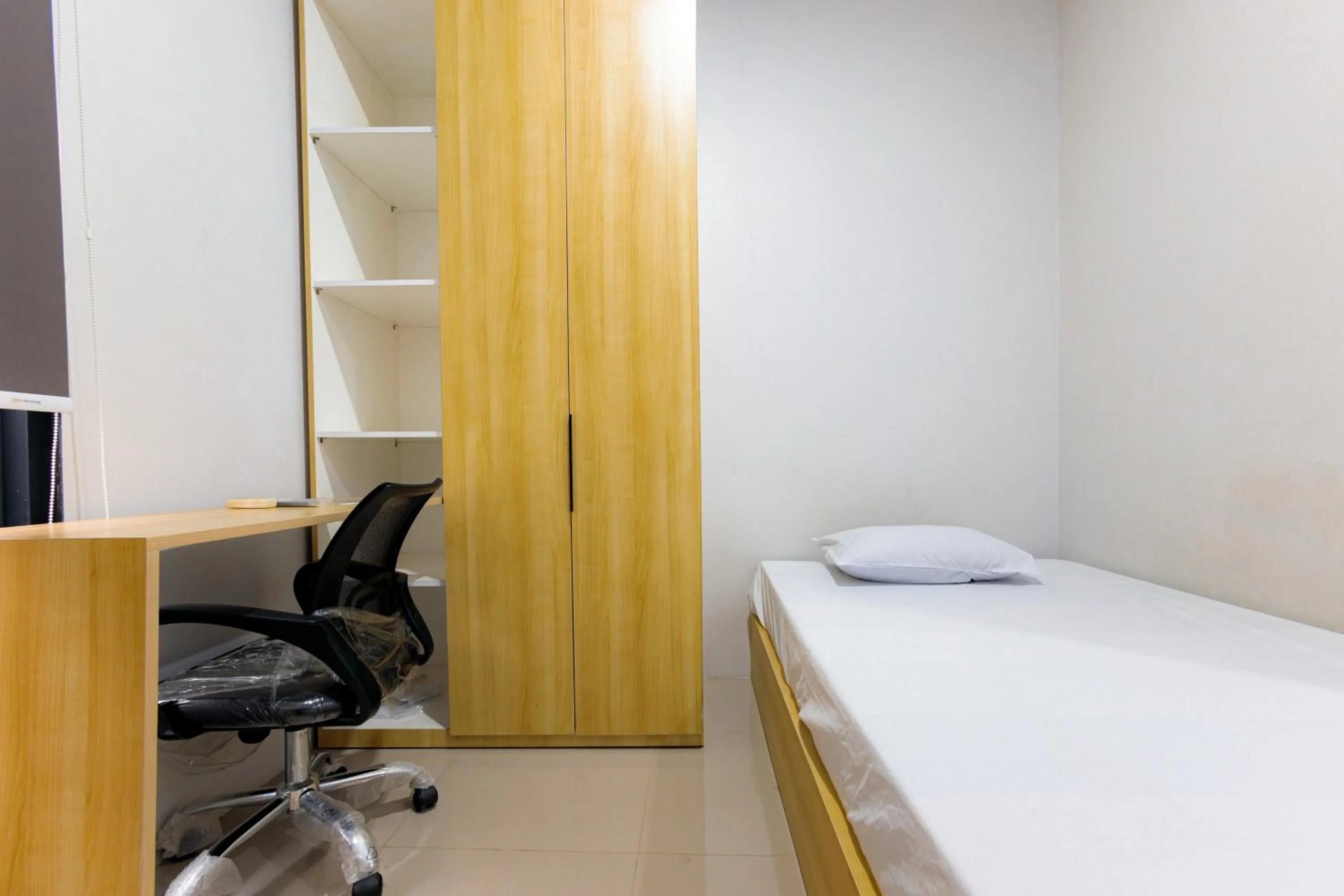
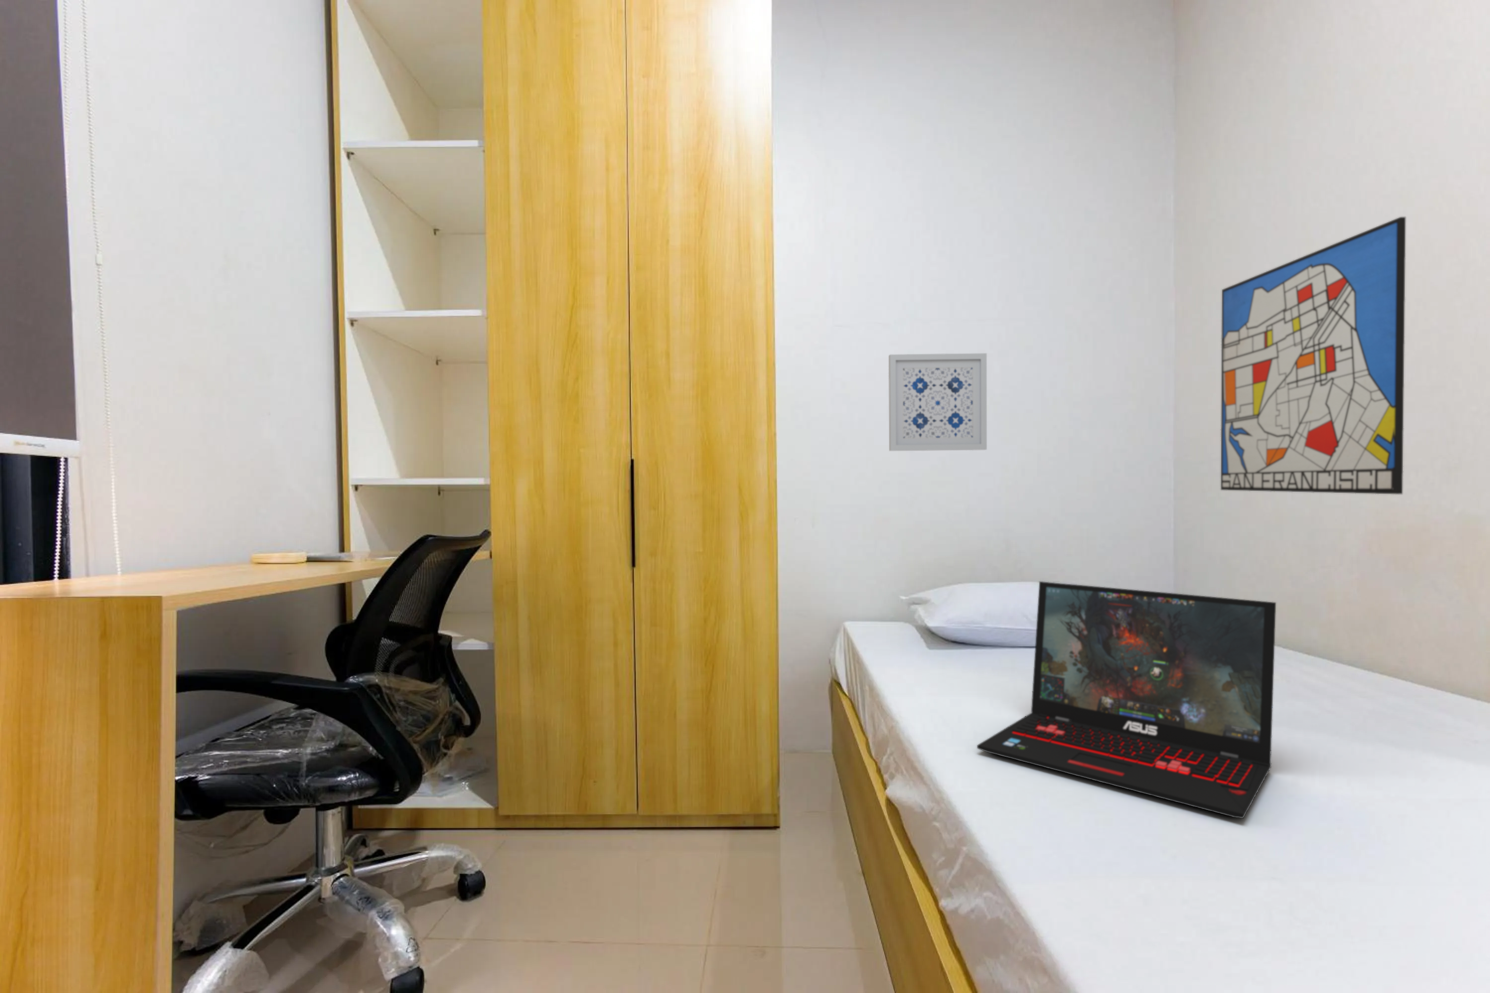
+ wall art [888,352,988,451]
+ wall art [1221,216,1406,495]
+ laptop [977,581,1276,819]
